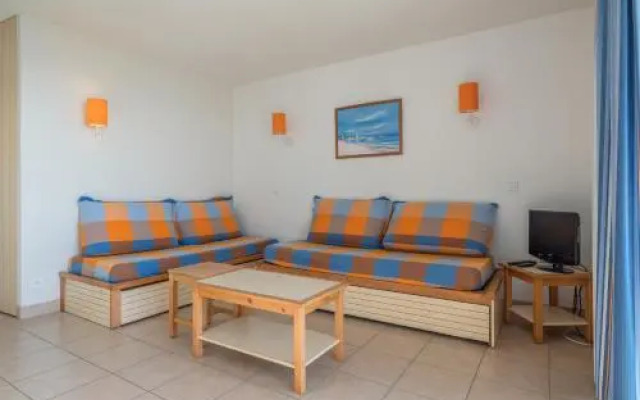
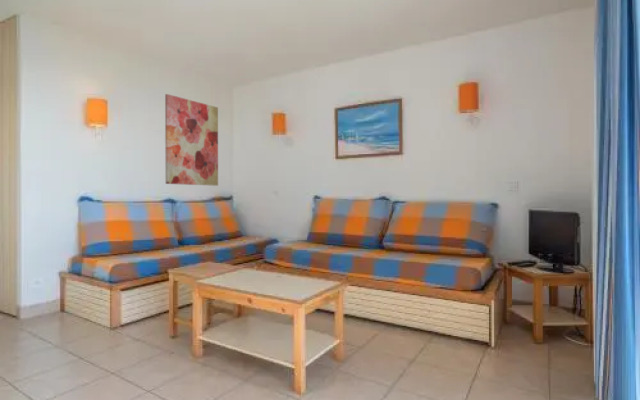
+ wall art [164,93,219,187]
